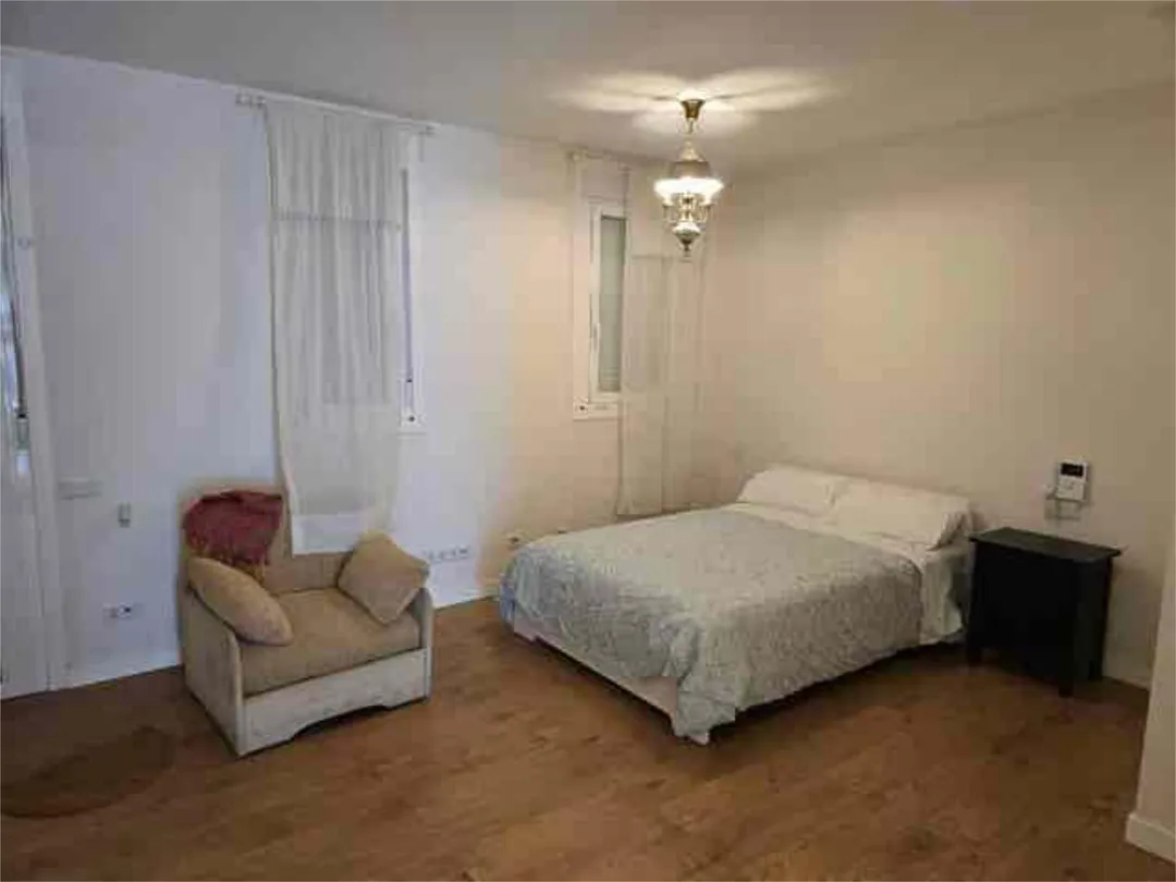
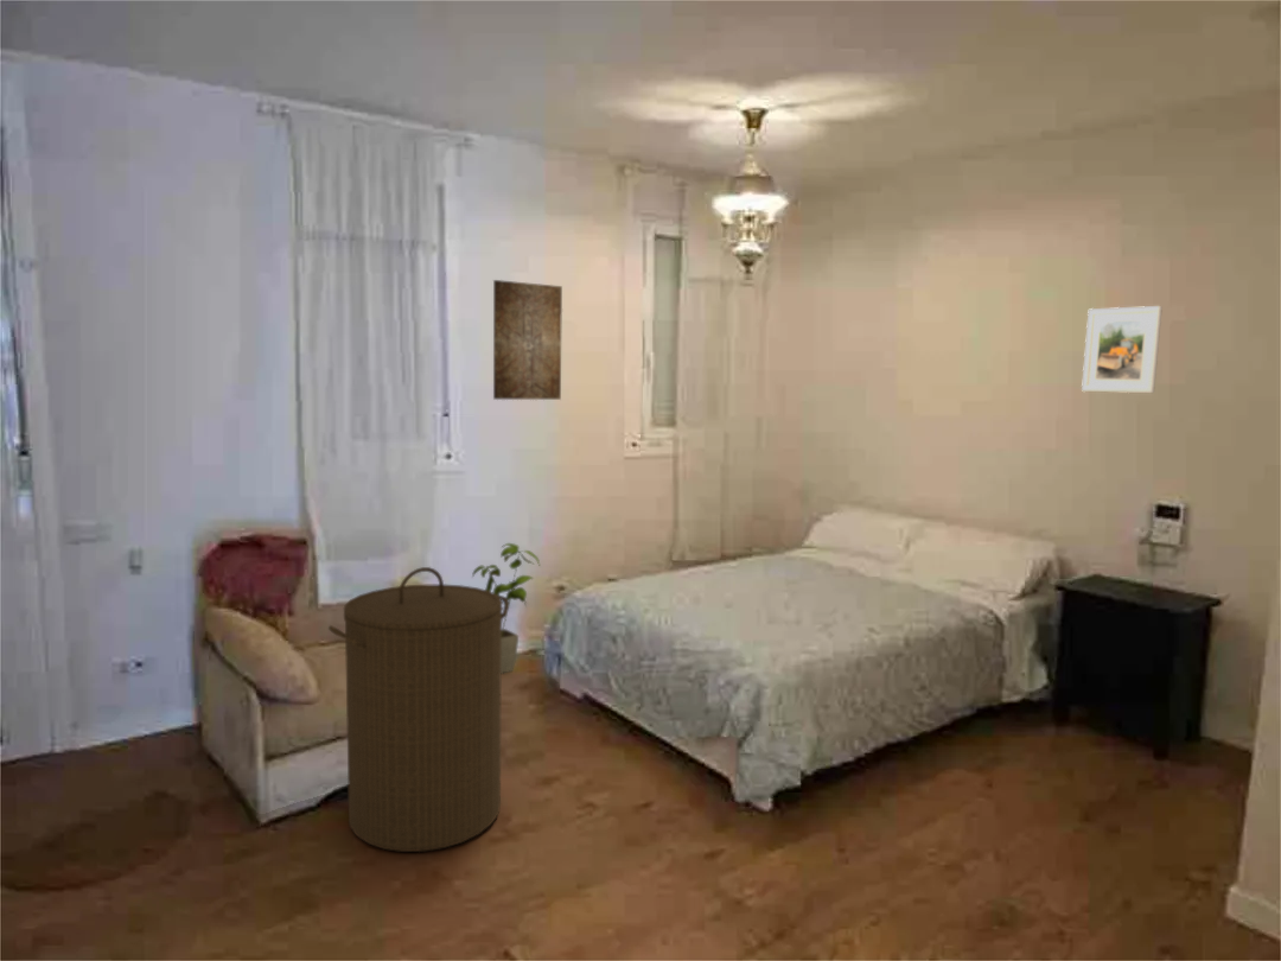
+ wall art [492,279,563,401]
+ house plant [471,542,542,675]
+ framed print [1081,305,1164,394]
+ laundry hamper [327,566,510,853]
